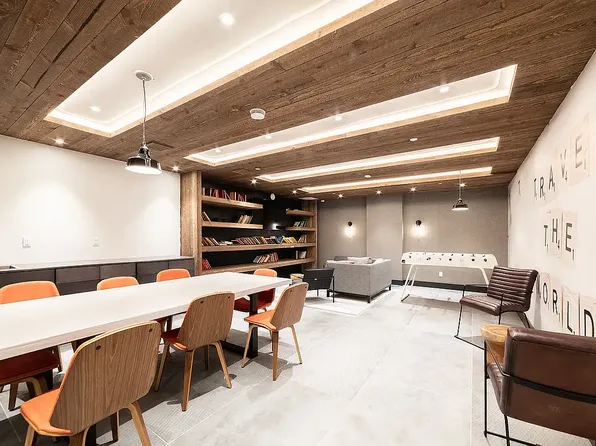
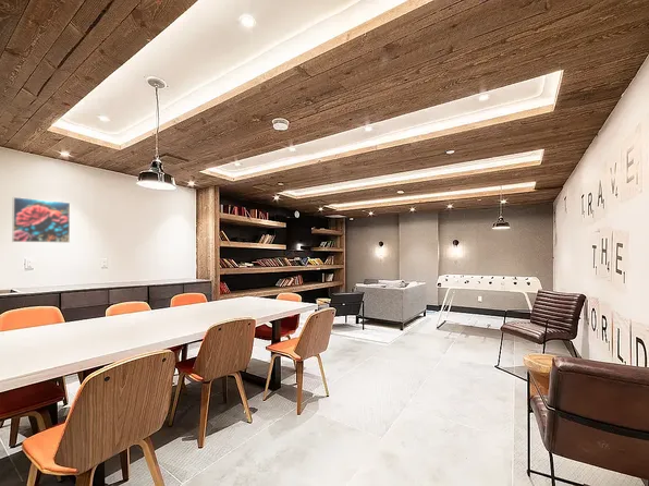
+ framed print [11,196,71,244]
